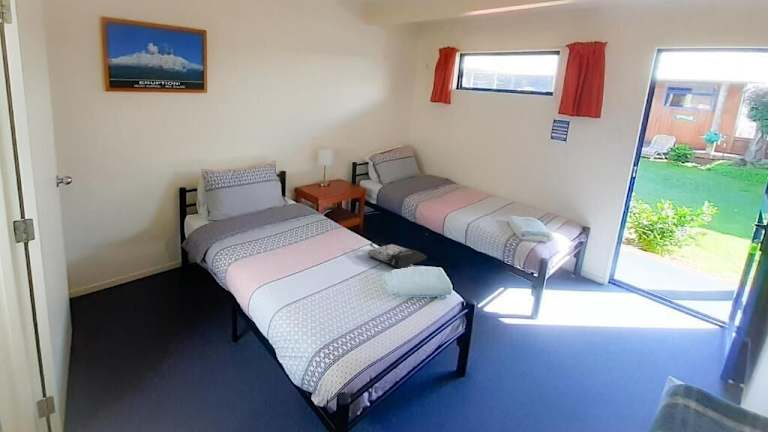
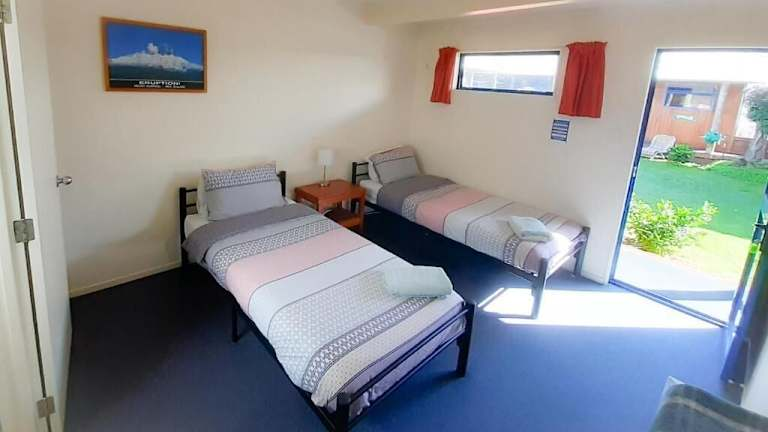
- tote bag [367,242,428,269]
